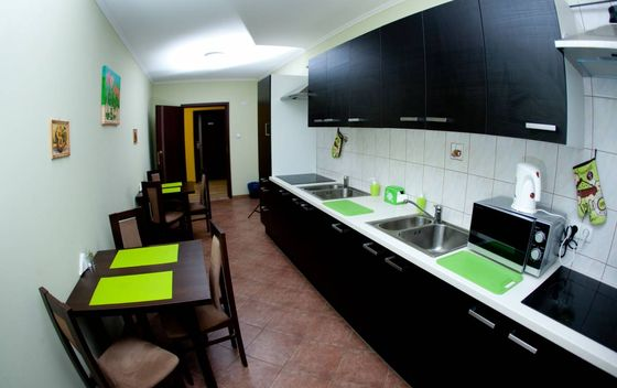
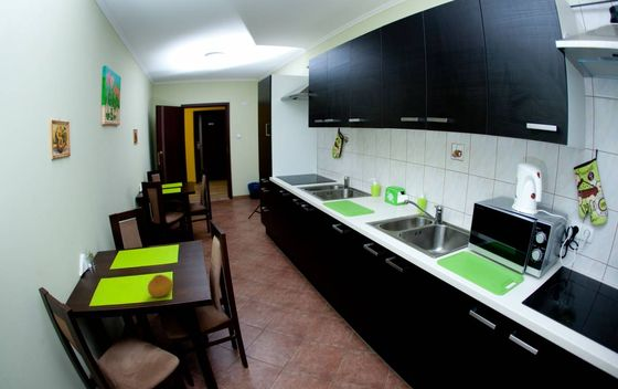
+ fruit [147,274,174,298]
